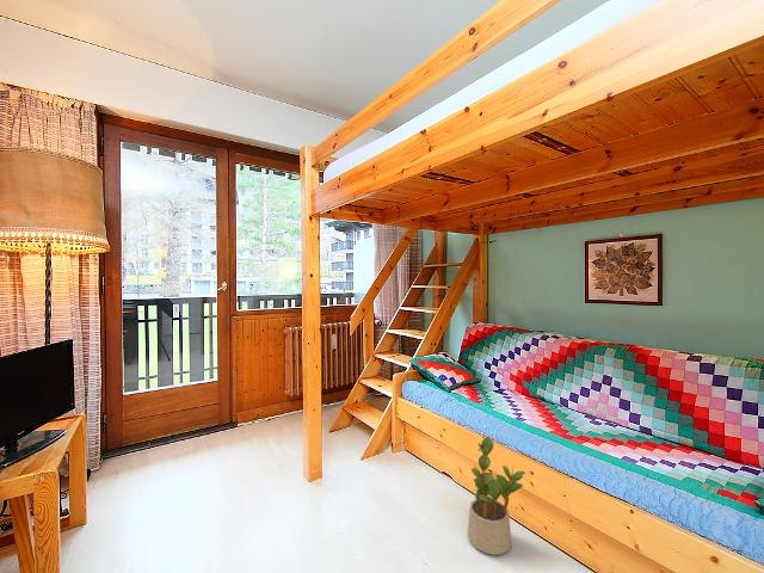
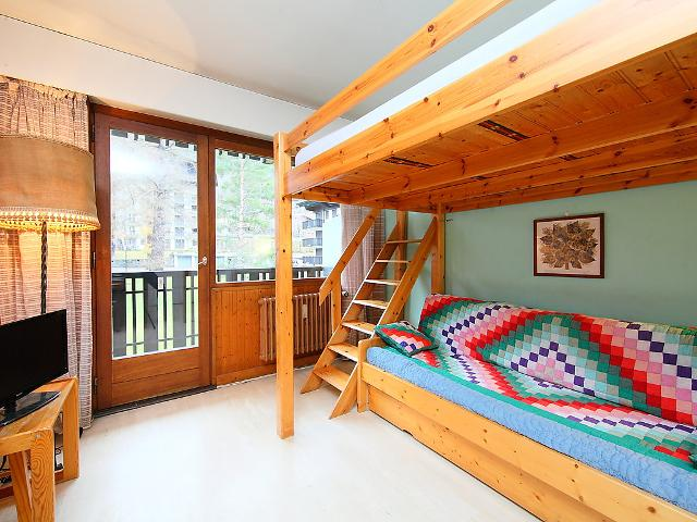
- potted plant [467,436,526,555]
